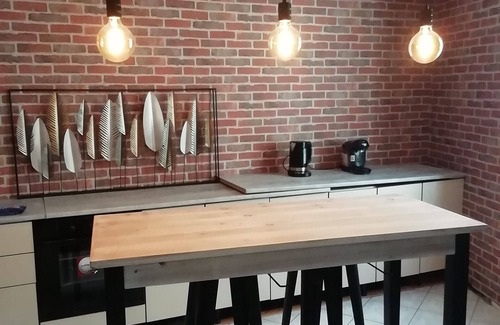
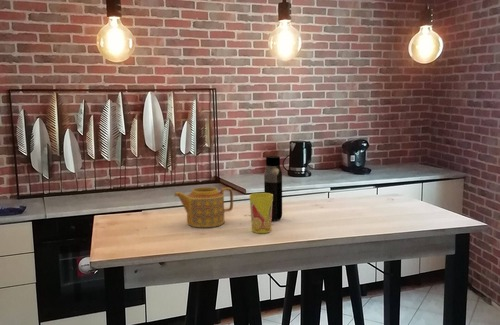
+ teapot [173,186,234,228]
+ water bottle [263,155,283,222]
+ cup [248,192,273,234]
